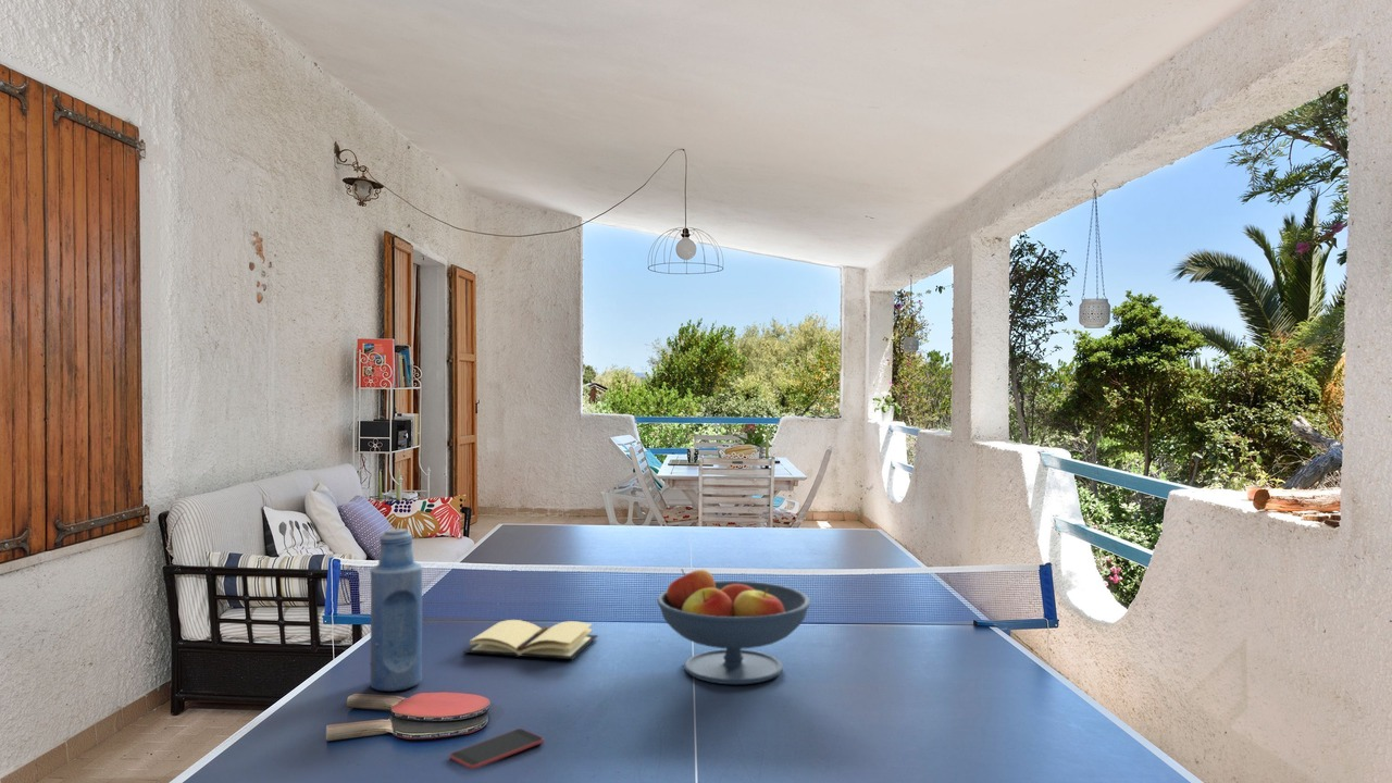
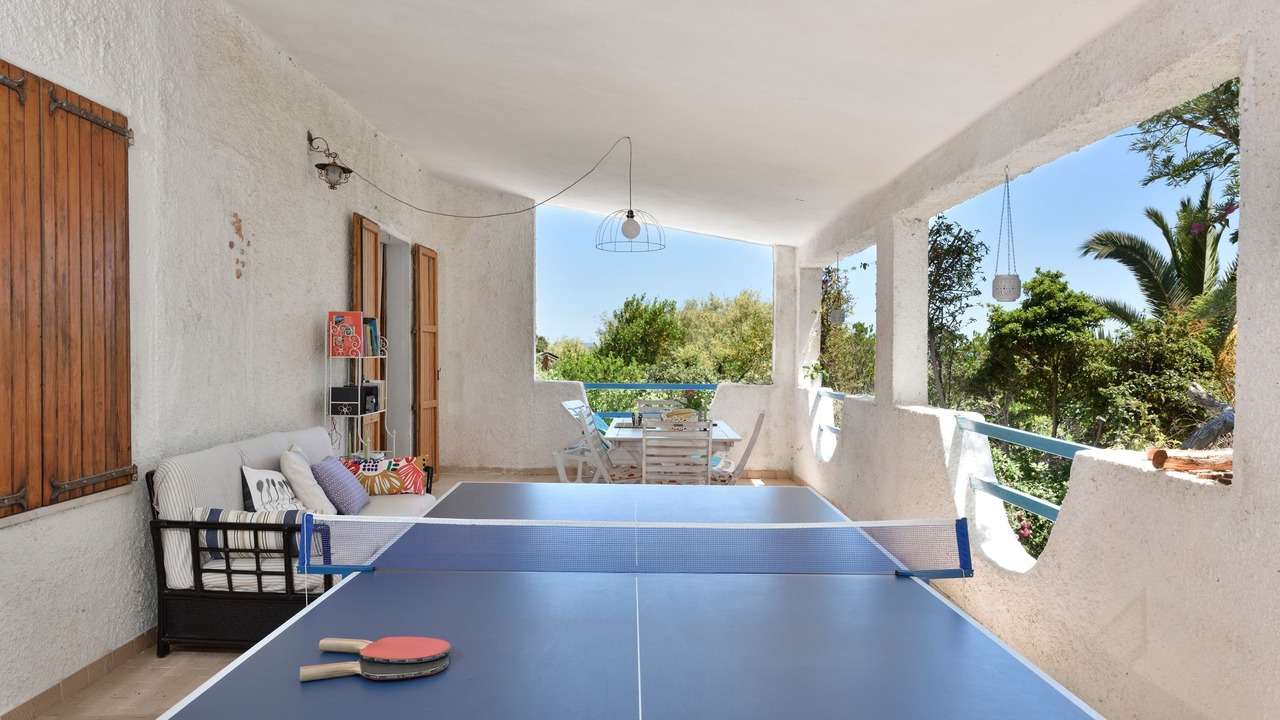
- book [462,619,599,660]
- fruit bowl [656,568,811,685]
- smartphone [449,728,545,770]
- bottle [369,527,423,693]
